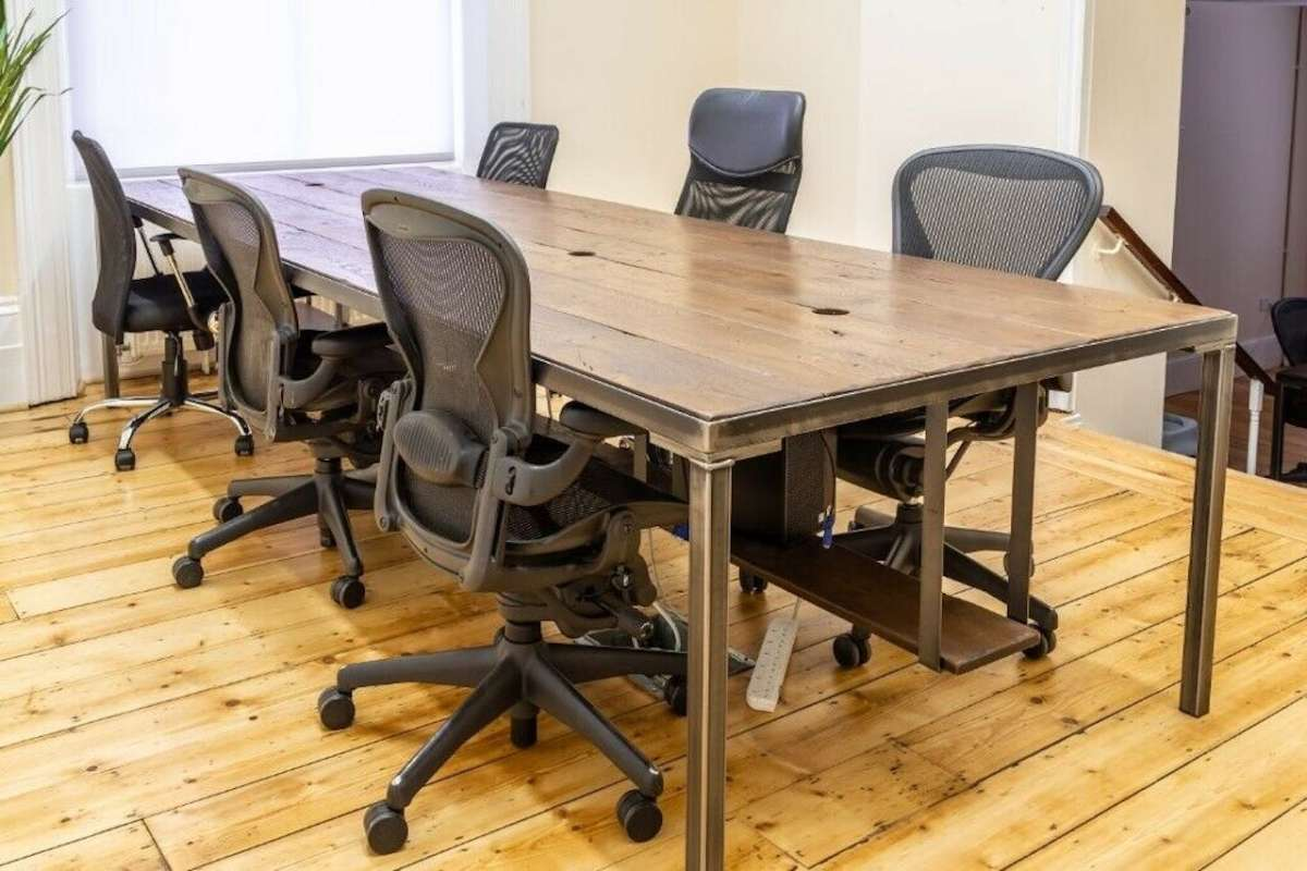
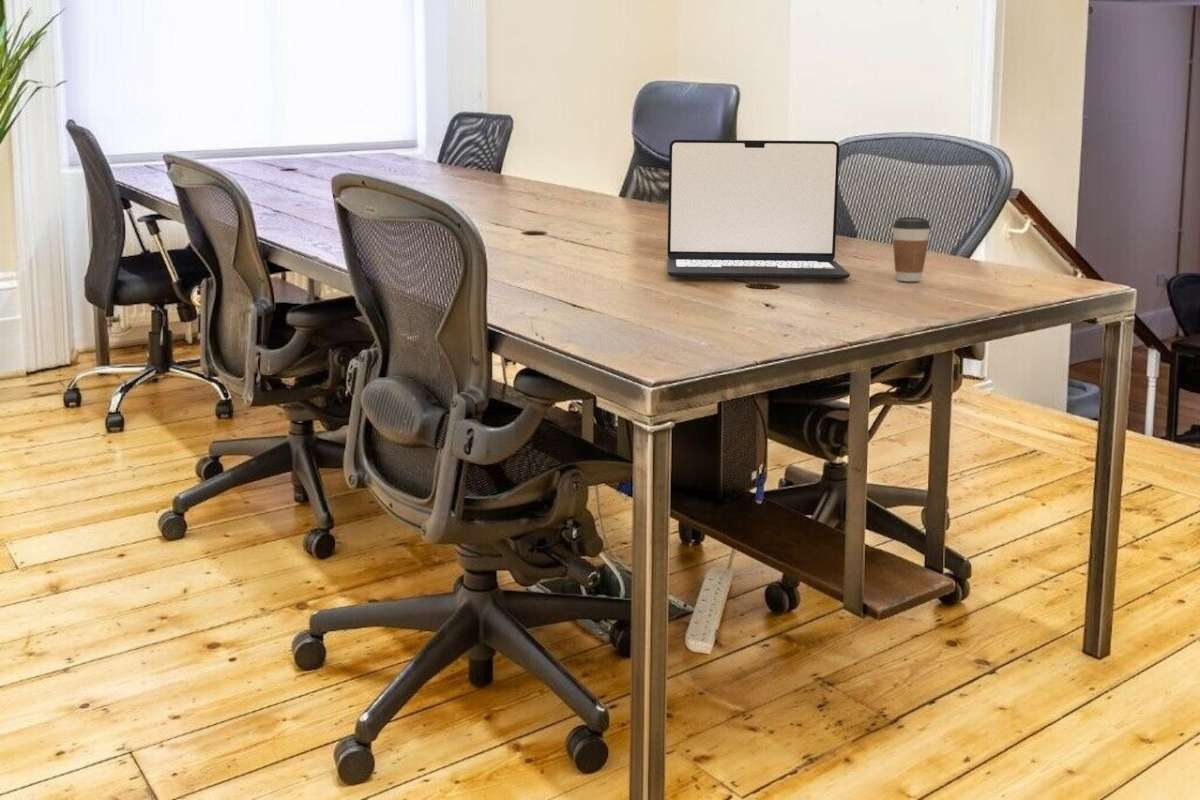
+ laptop [666,139,851,280]
+ coffee cup [891,216,932,283]
